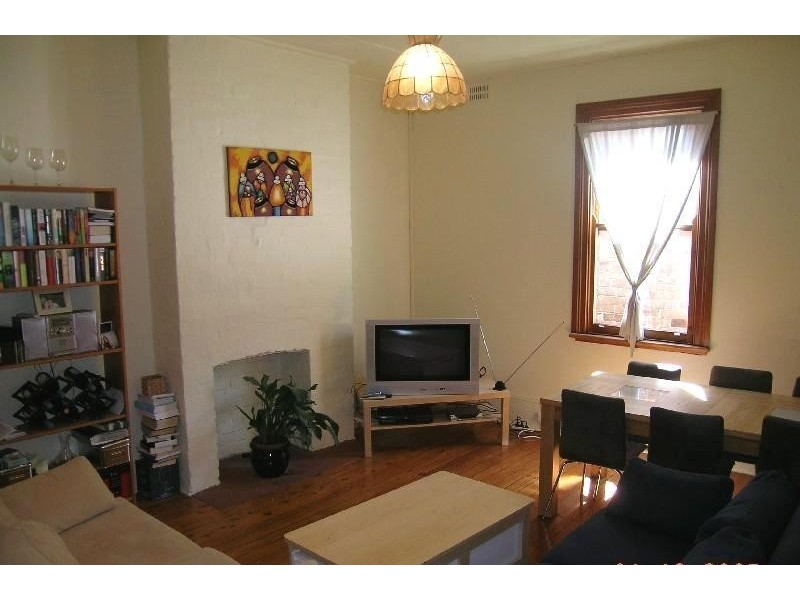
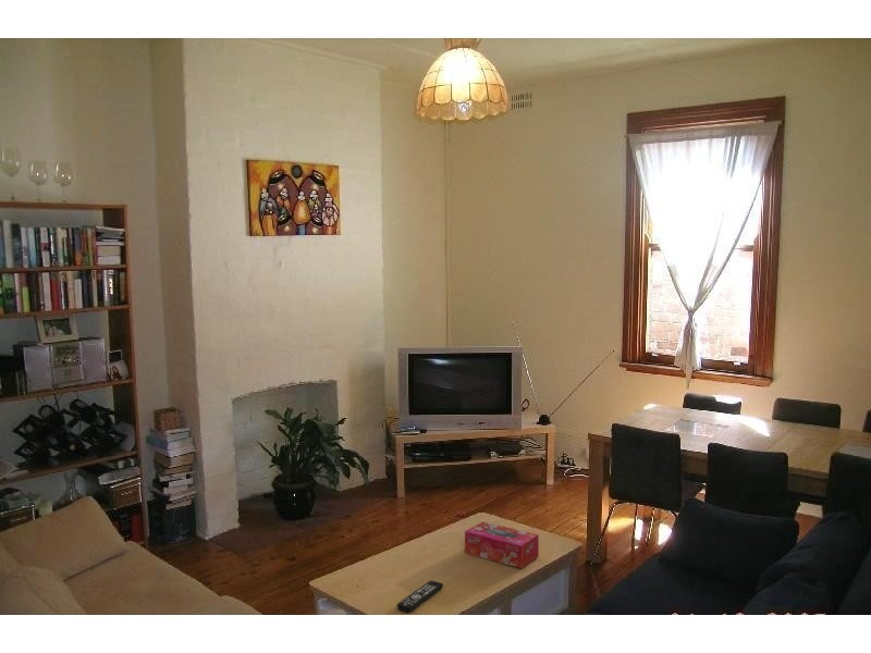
+ remote control [396,580,444,613]
+ tissue box [464,520,540,569]
